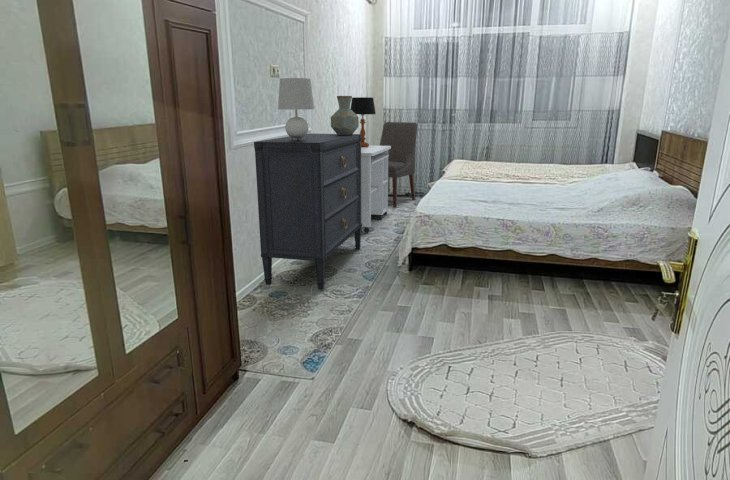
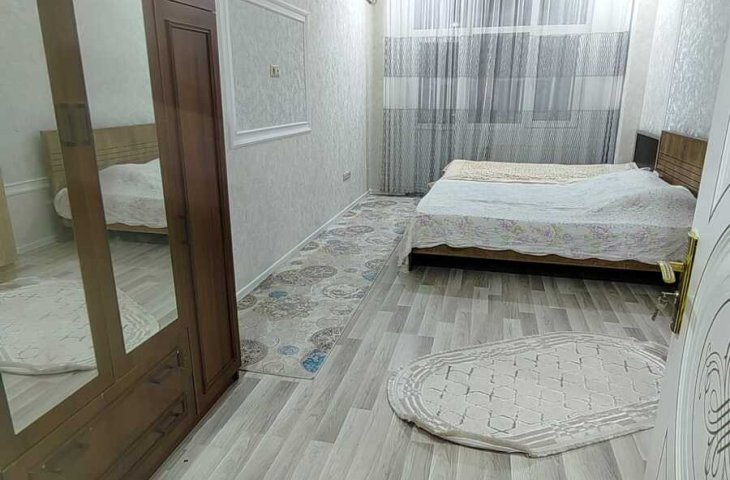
- chair [379,121,419,208]
- vase [330,95,360,135]
- table lamp [350,96,377,147]
- dresser [253,132,362,290]
- table lamp [277,77,315,141]
- desk [361,145,391,234]
